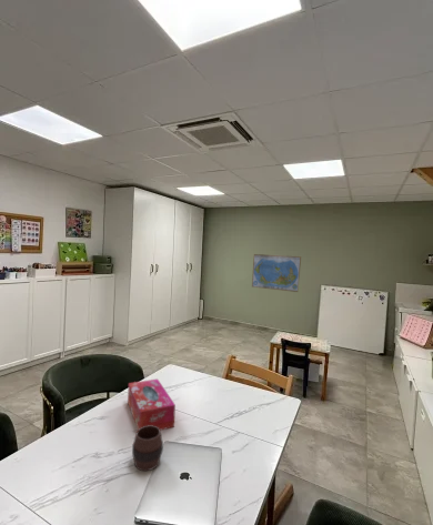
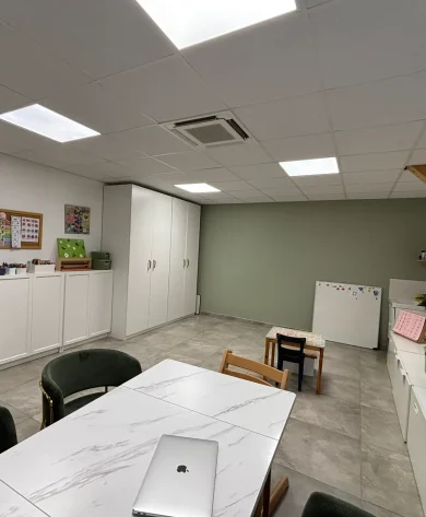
- cup [131,425,164,472]
- tissue box [127,377,177,431]
- world map [251,253,302,293]
